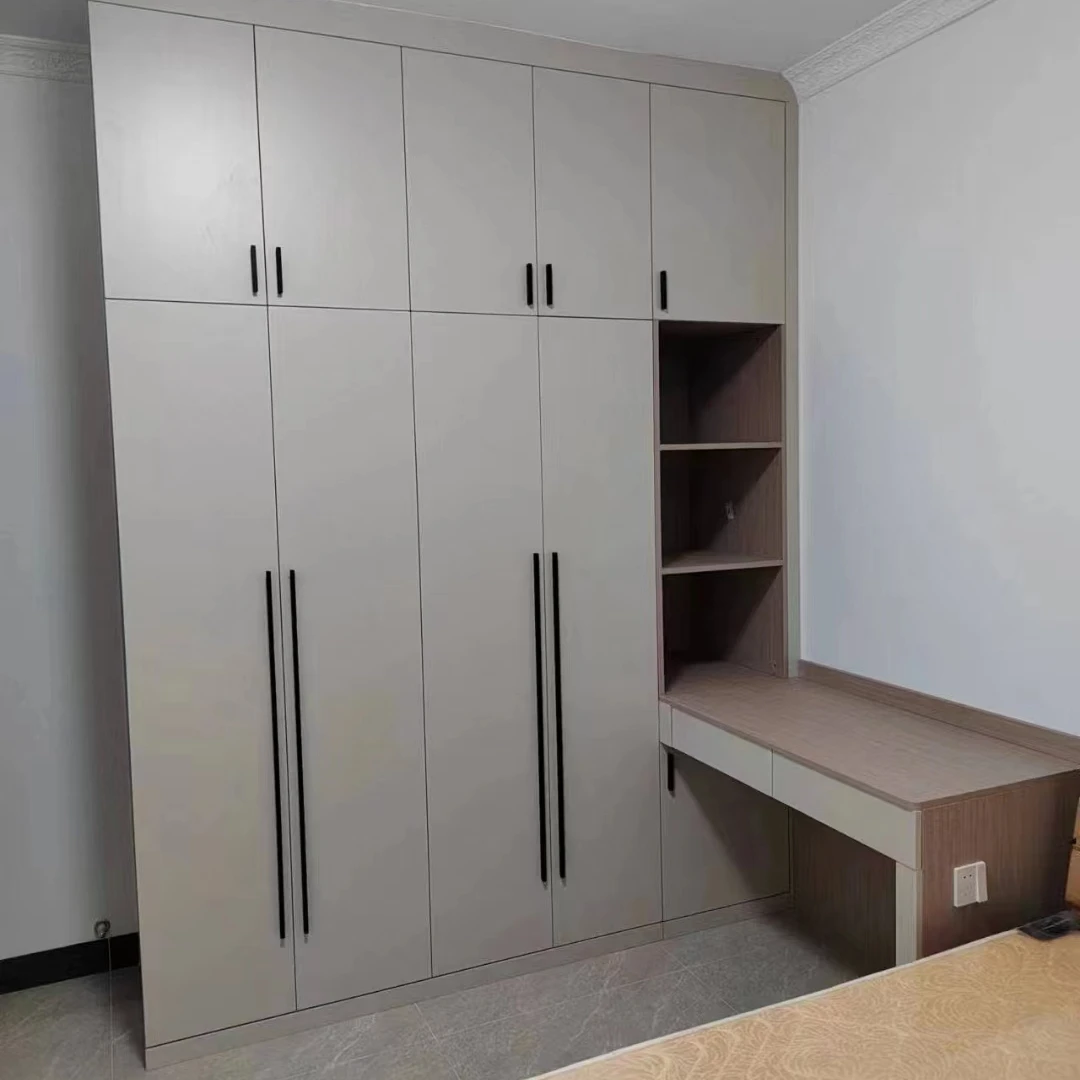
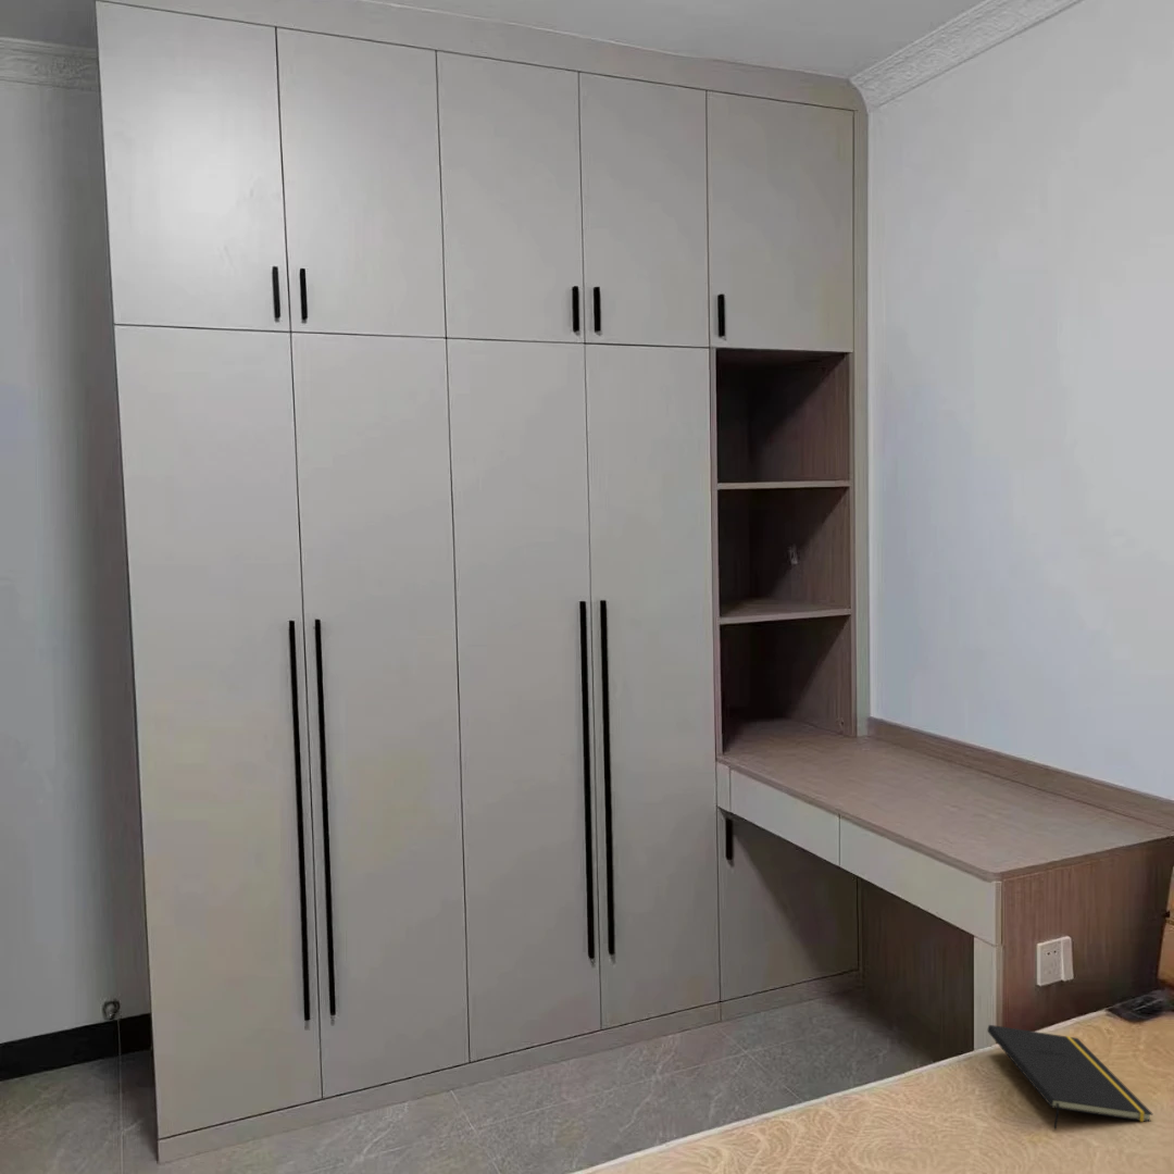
+ notepad [986,1024,1154,1131]
